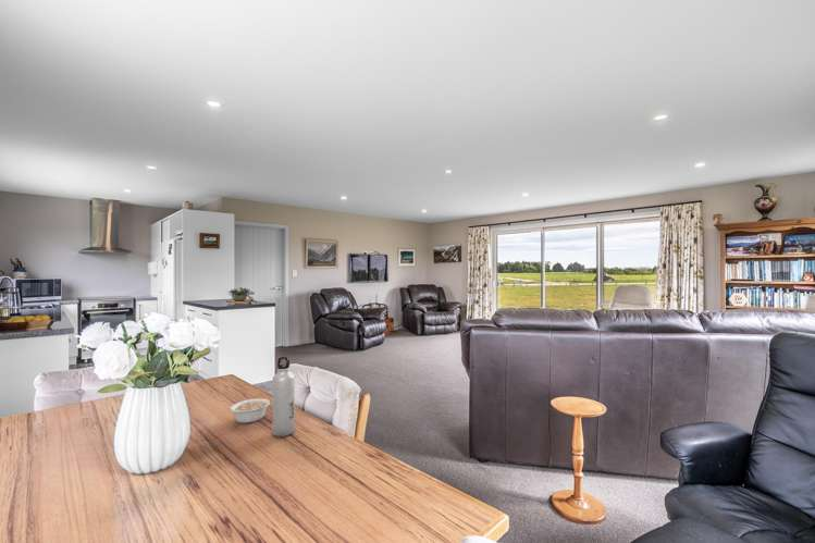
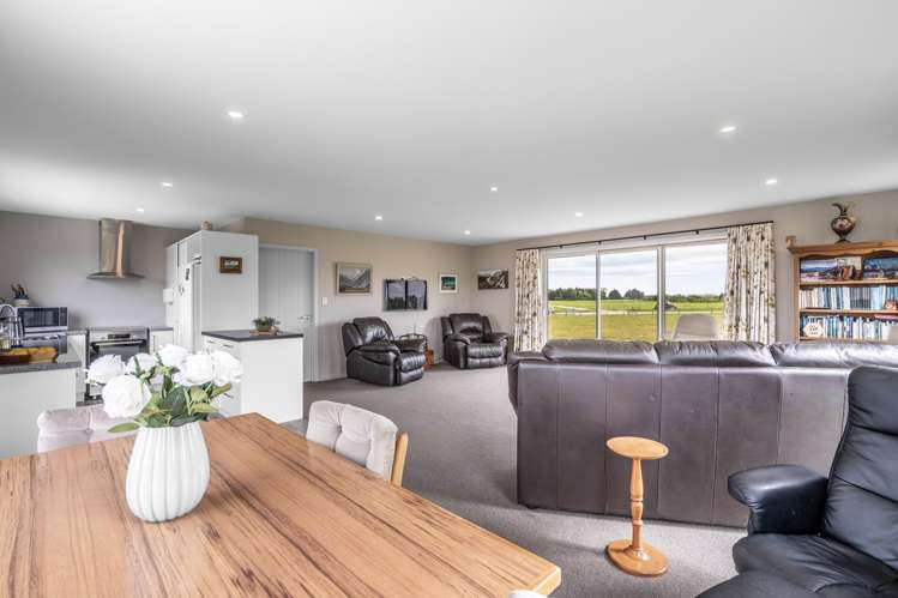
- water bottle [271,356,296,437]
- legume [230,397,272,424]
